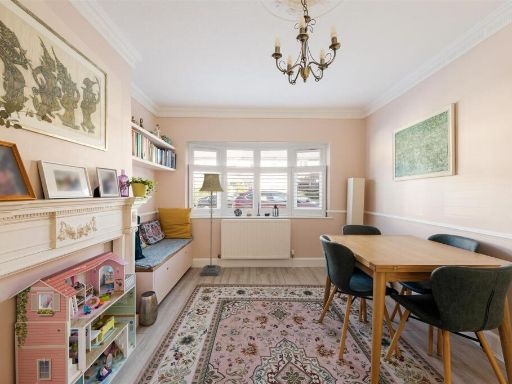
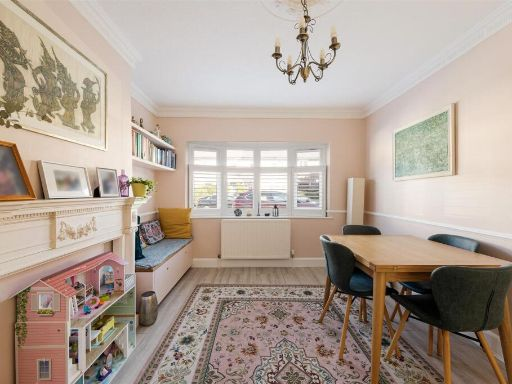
- floor lamp [198,173,225,277]
